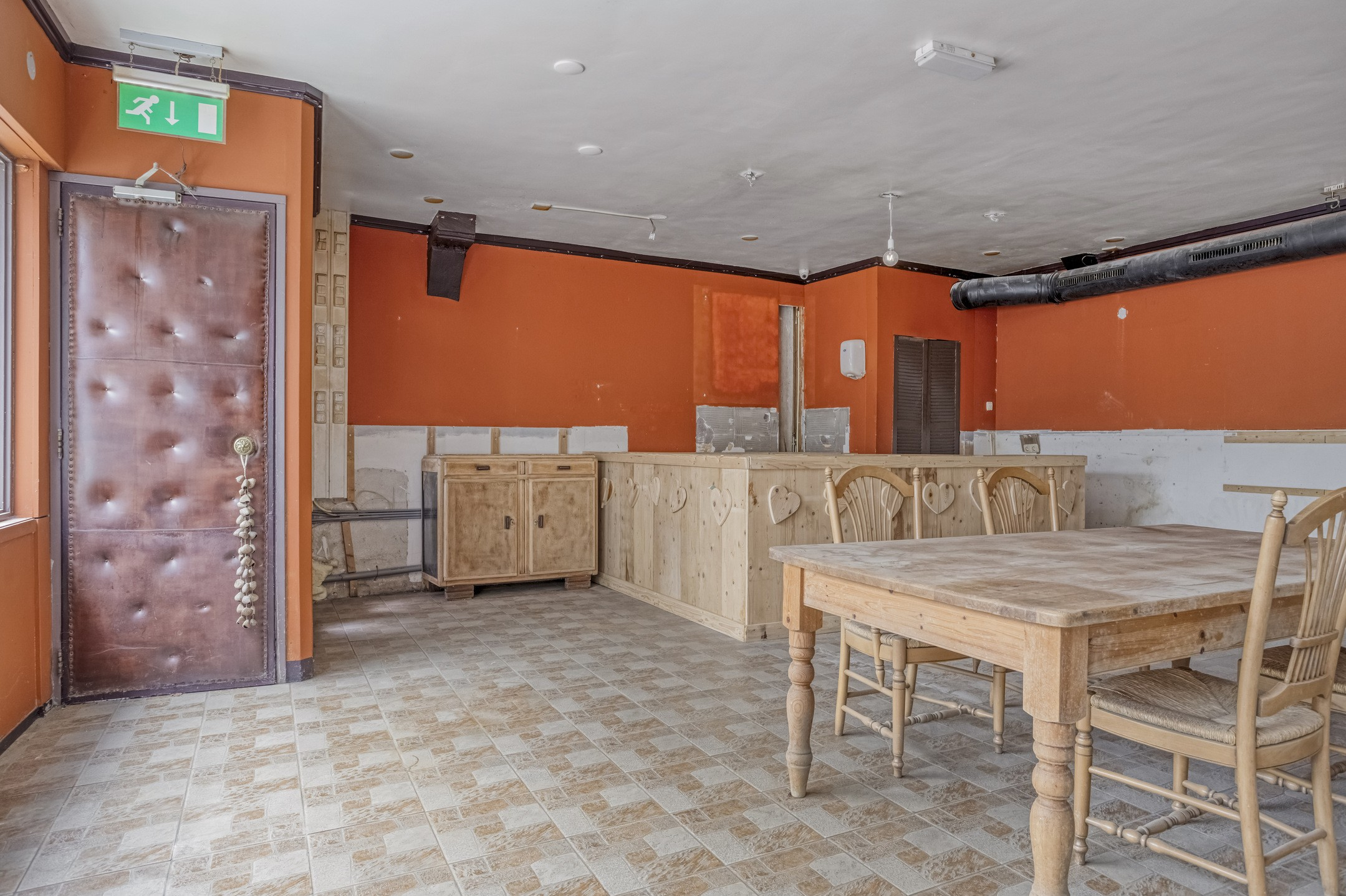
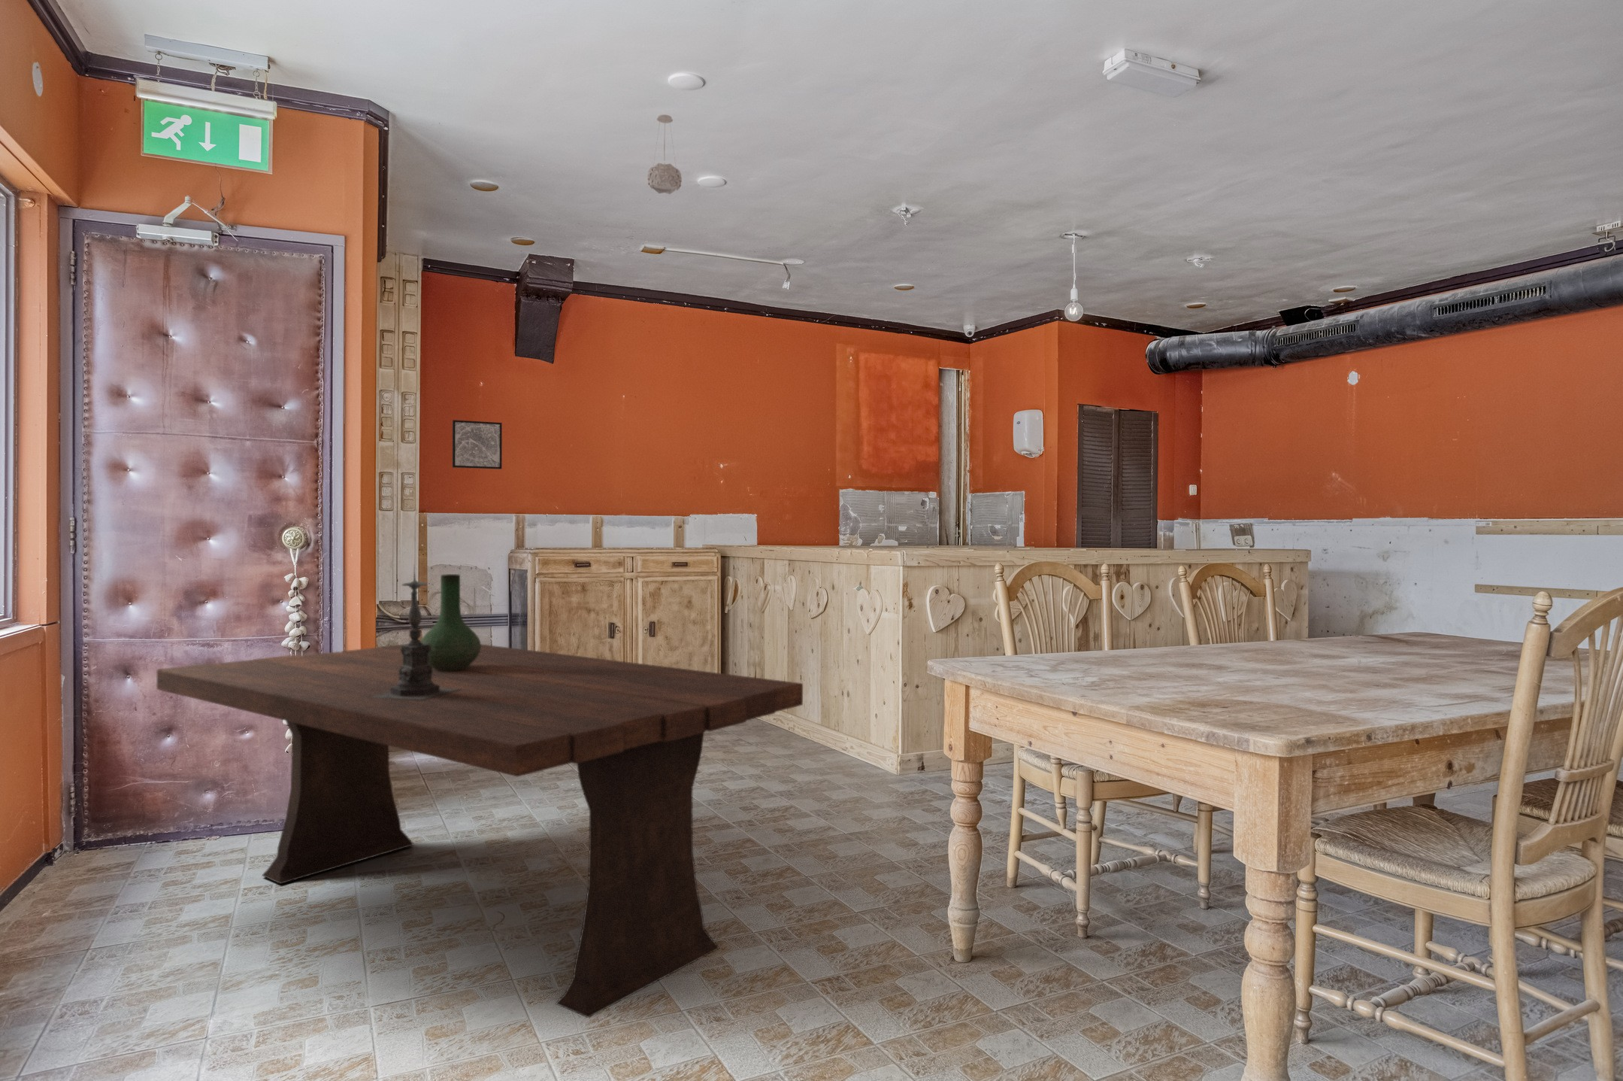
+ candle holder [369,563,459,700]
+ vase [421,573,482,671]
+ wall art [452,419,503,471]
+ dining table [157,643,803,1018]
+ pendant light [646,113,682,194]
